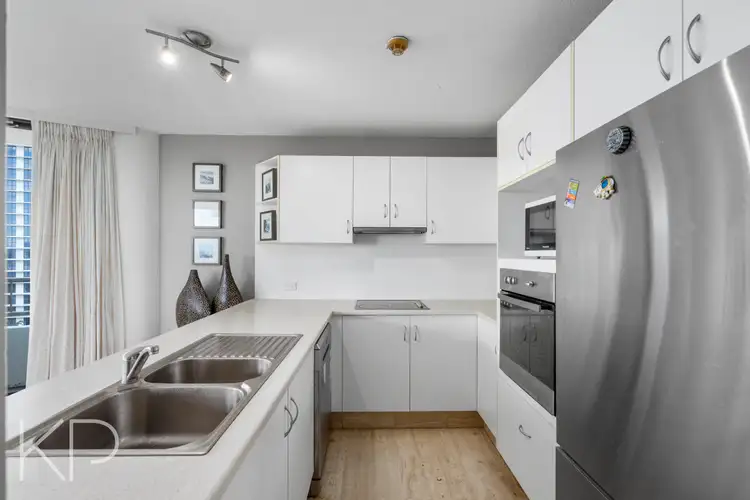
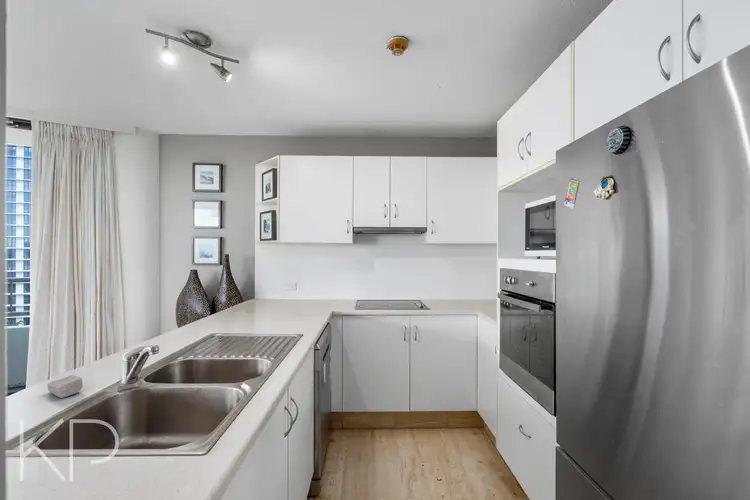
+ soap bar [47,374,84,399]
